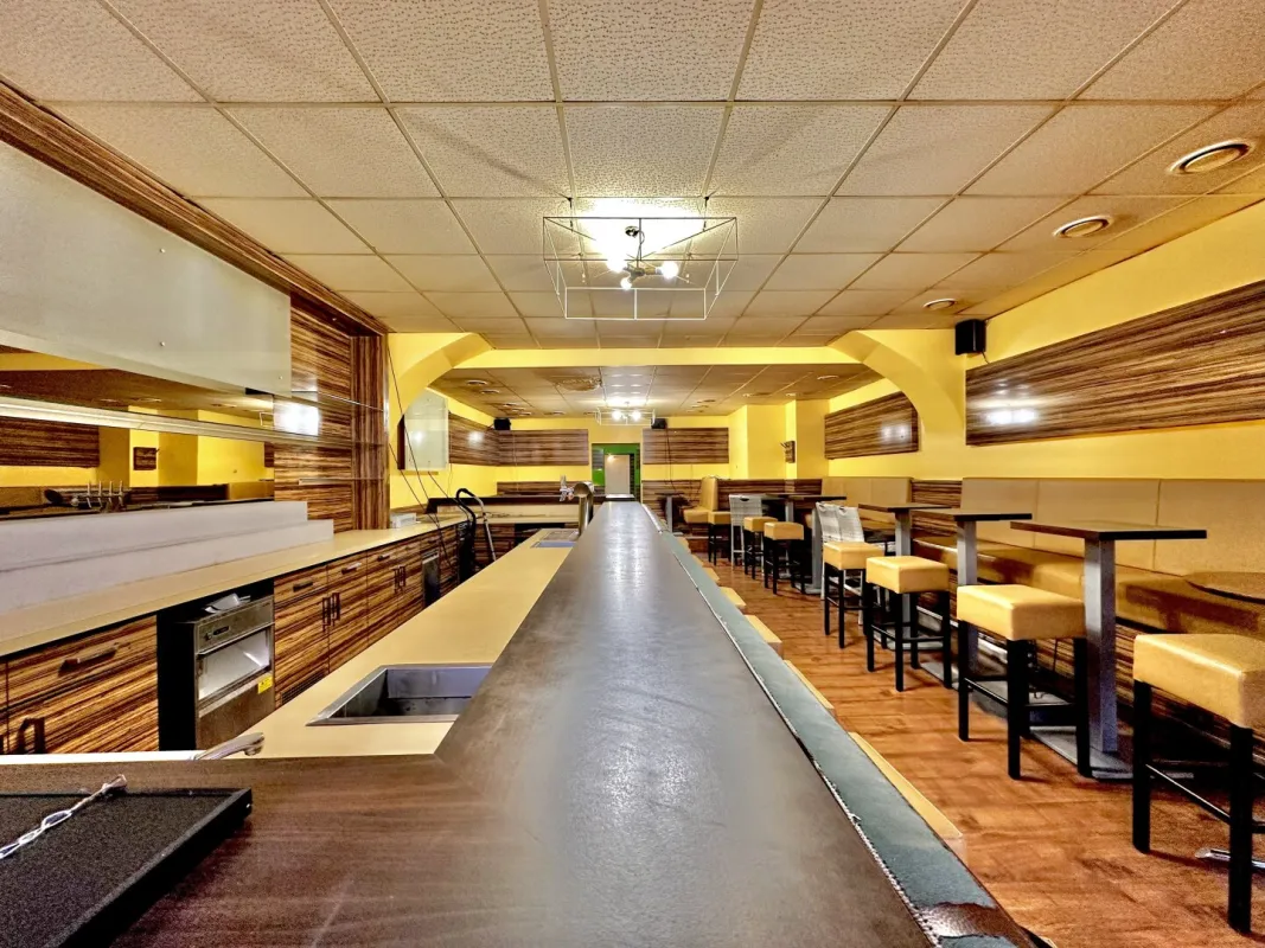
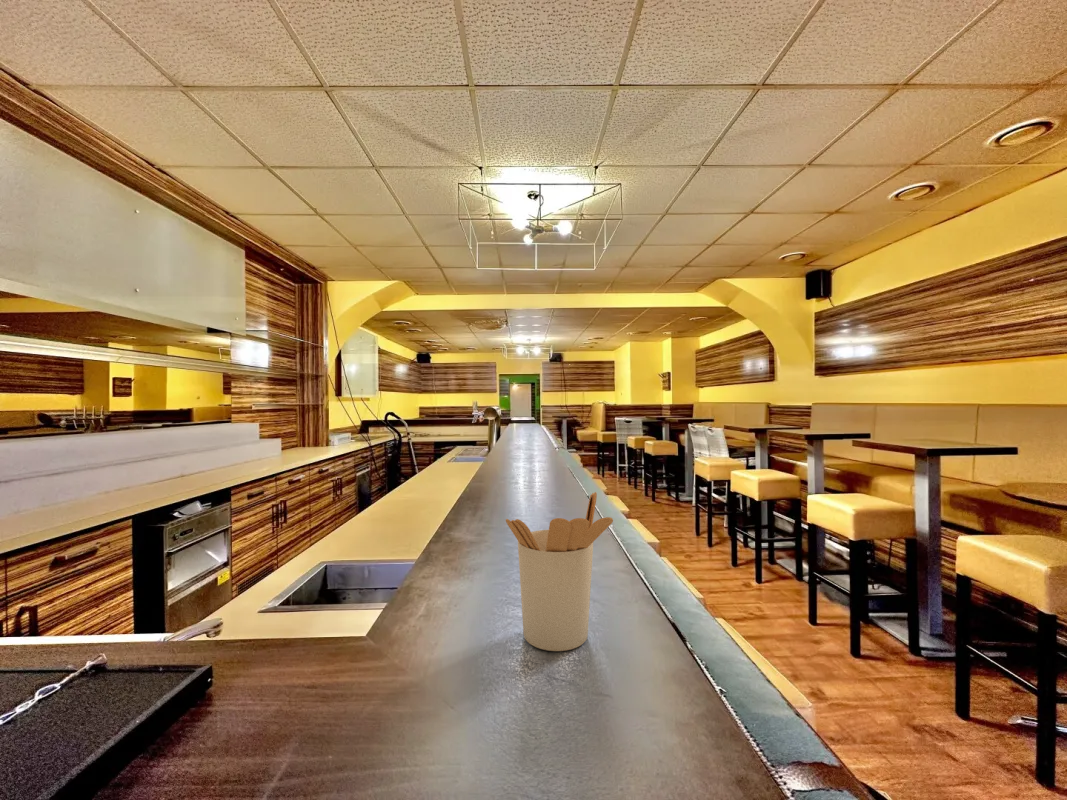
+ utensil holder [505,491,614,652]
